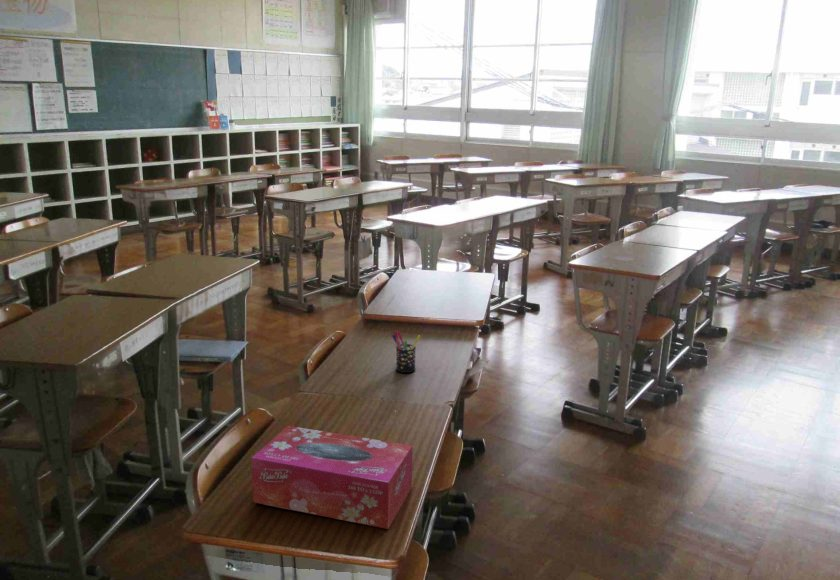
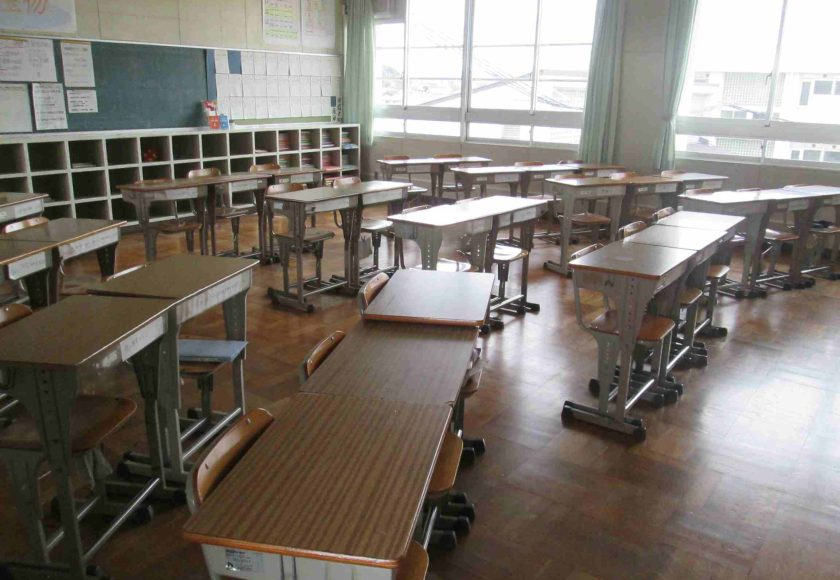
- pen holder [391,329,421,374]
- tissue box [250,425,414,530]
